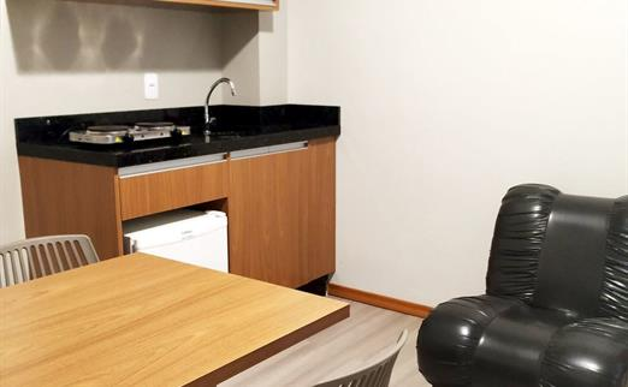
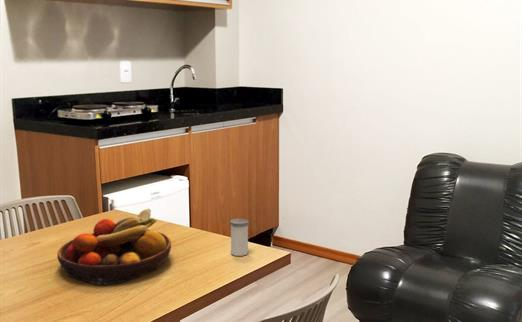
+ salt shaker [229,218,250,257]
+ fruit bowl [56,208,172,285]
